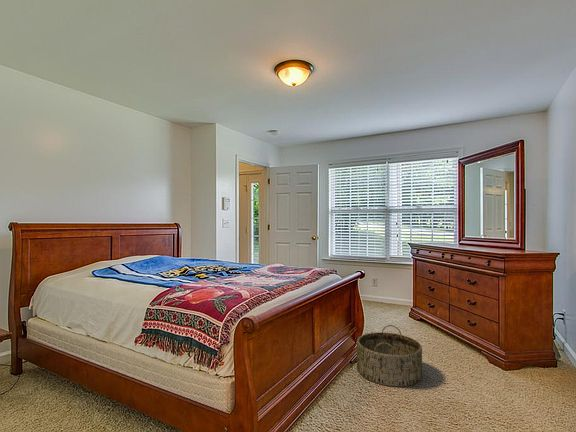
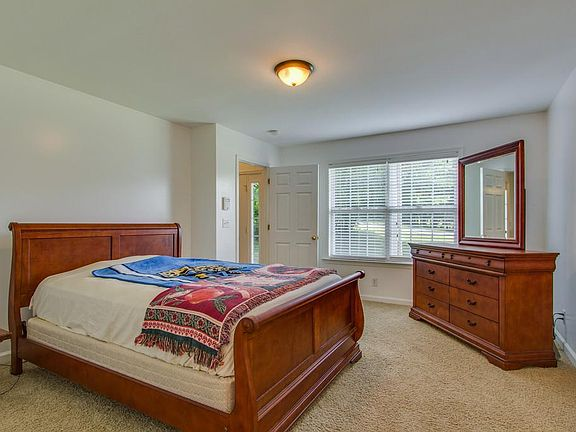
- basket [356,324,423,388]
